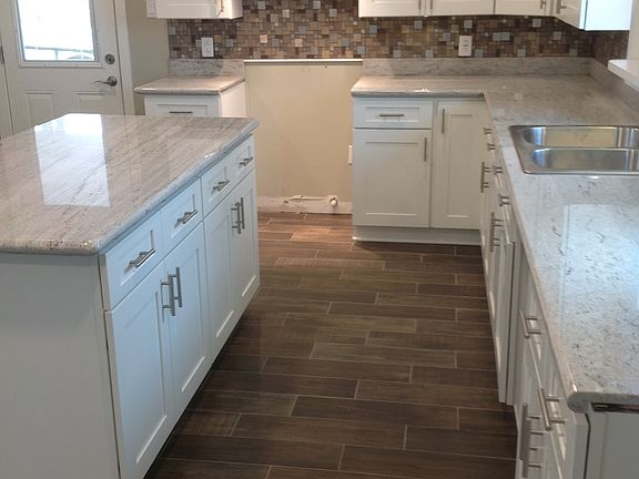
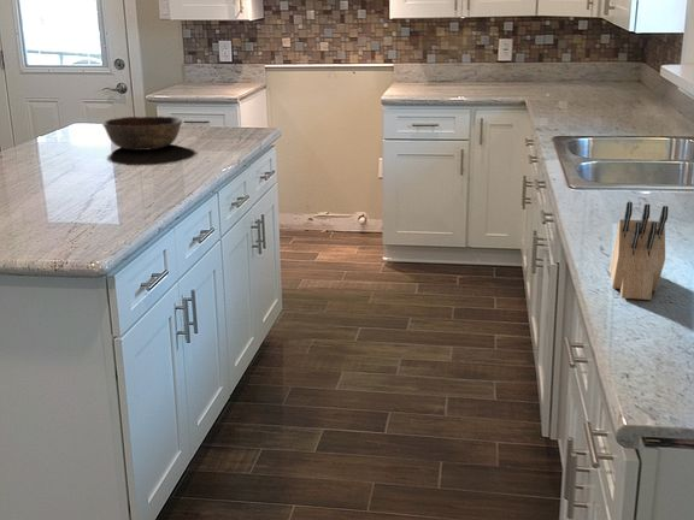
+ knife block [610,201,669,301]
+ bowl [101,116,183,152]
